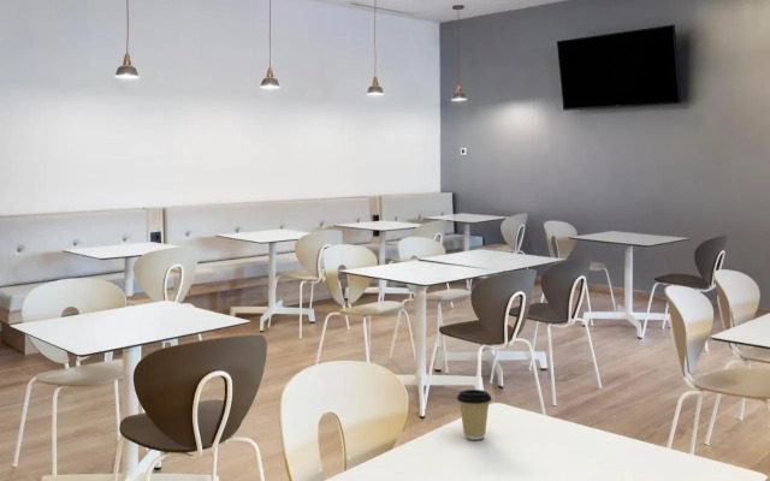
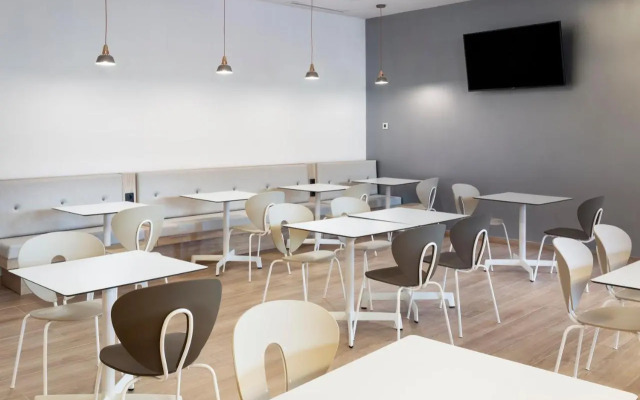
- coffee cup [456,388,493,441]
